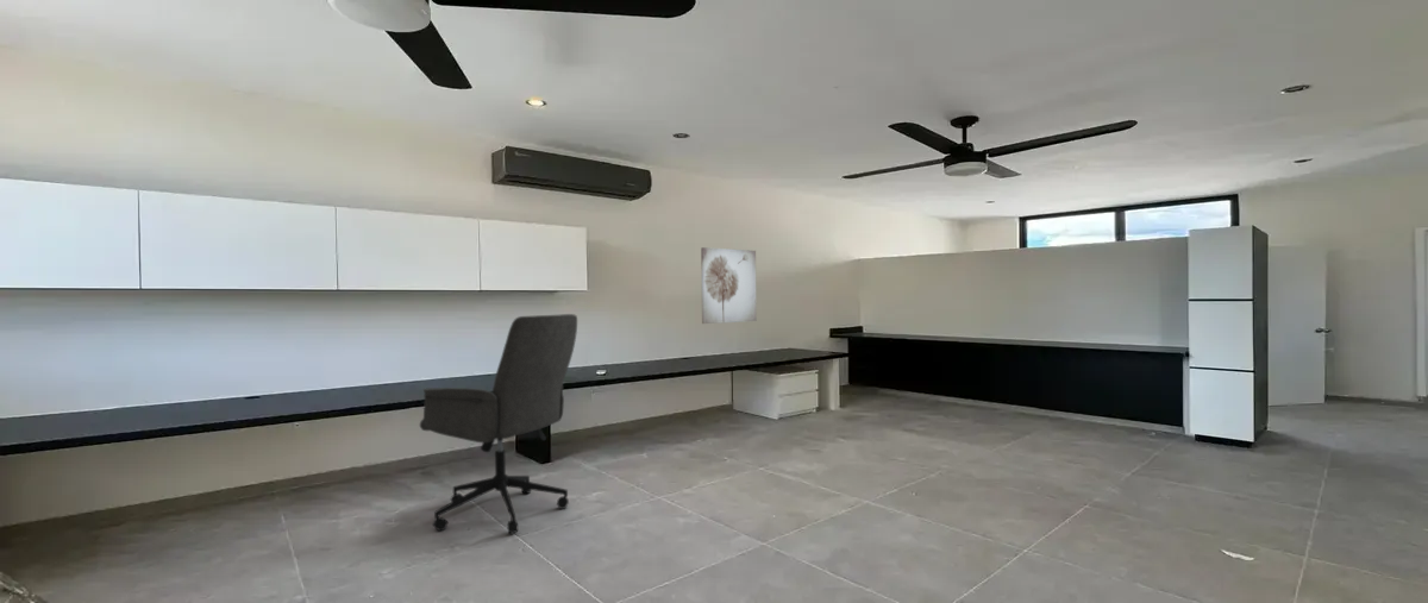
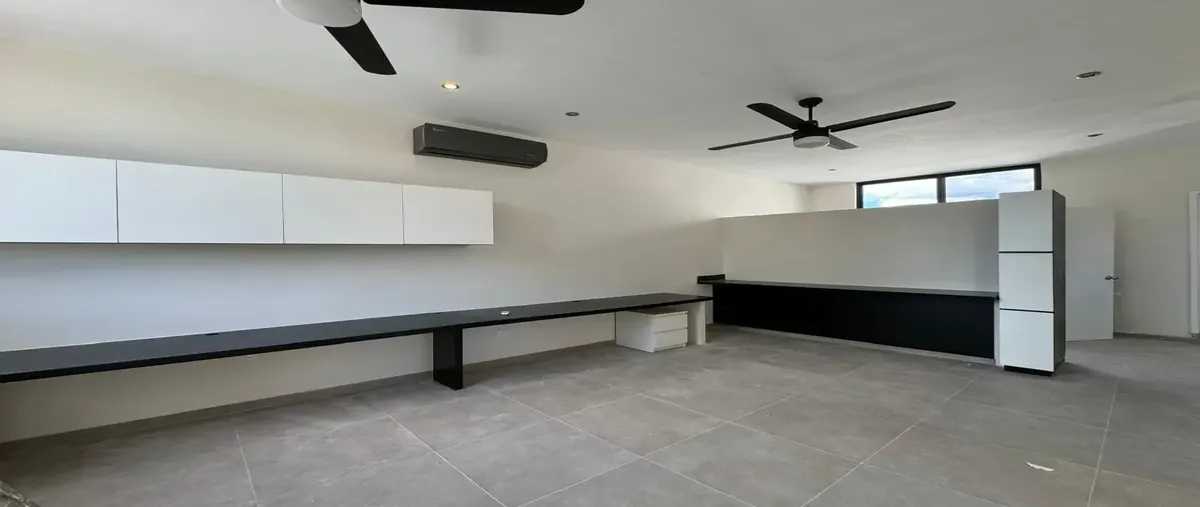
- wall art [700,246,758,325]
- office chair [419,313,578,534]
